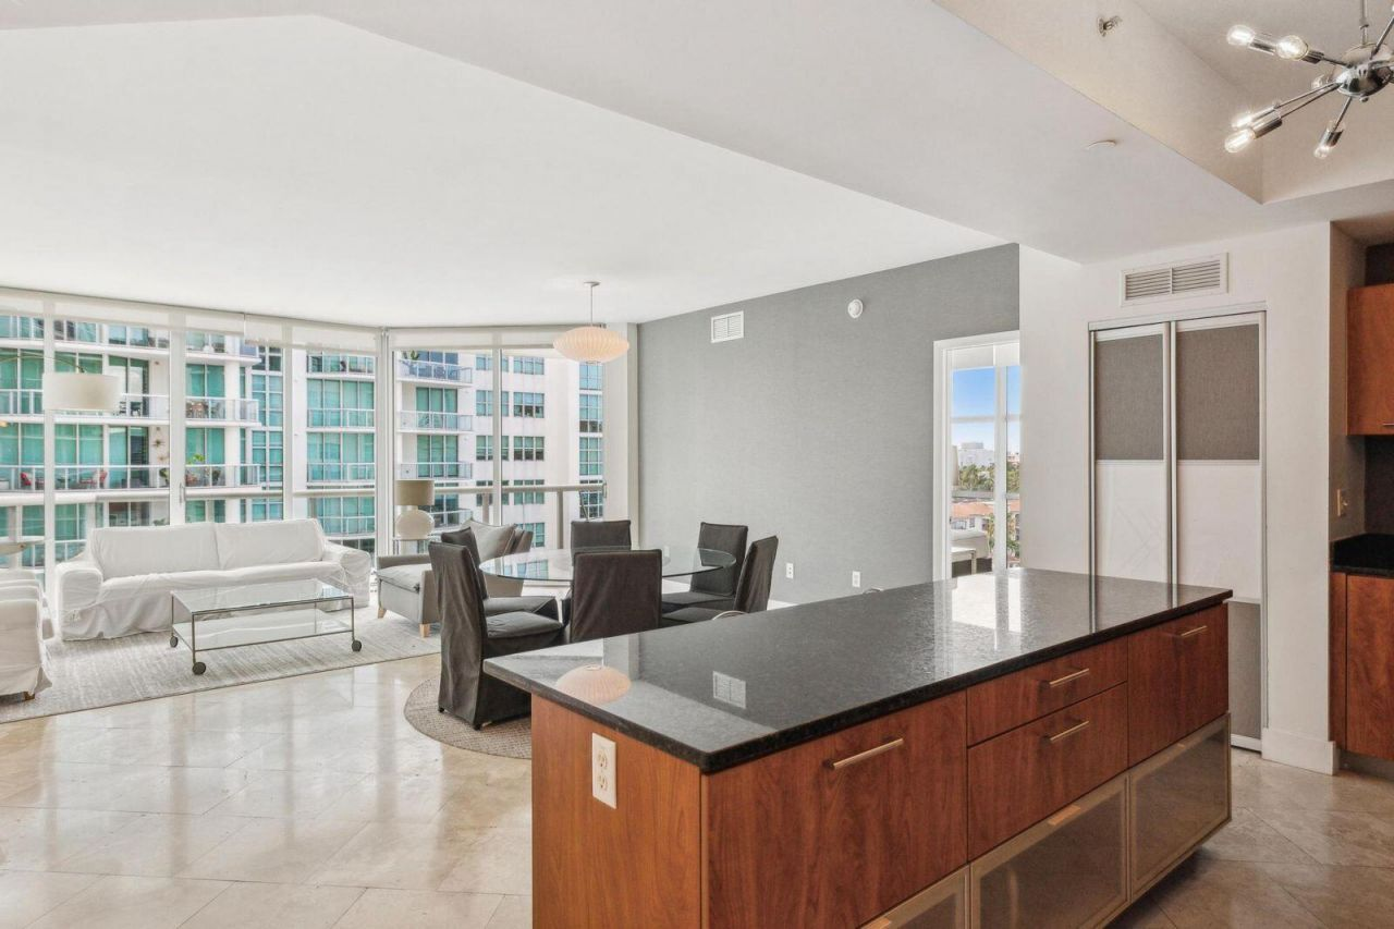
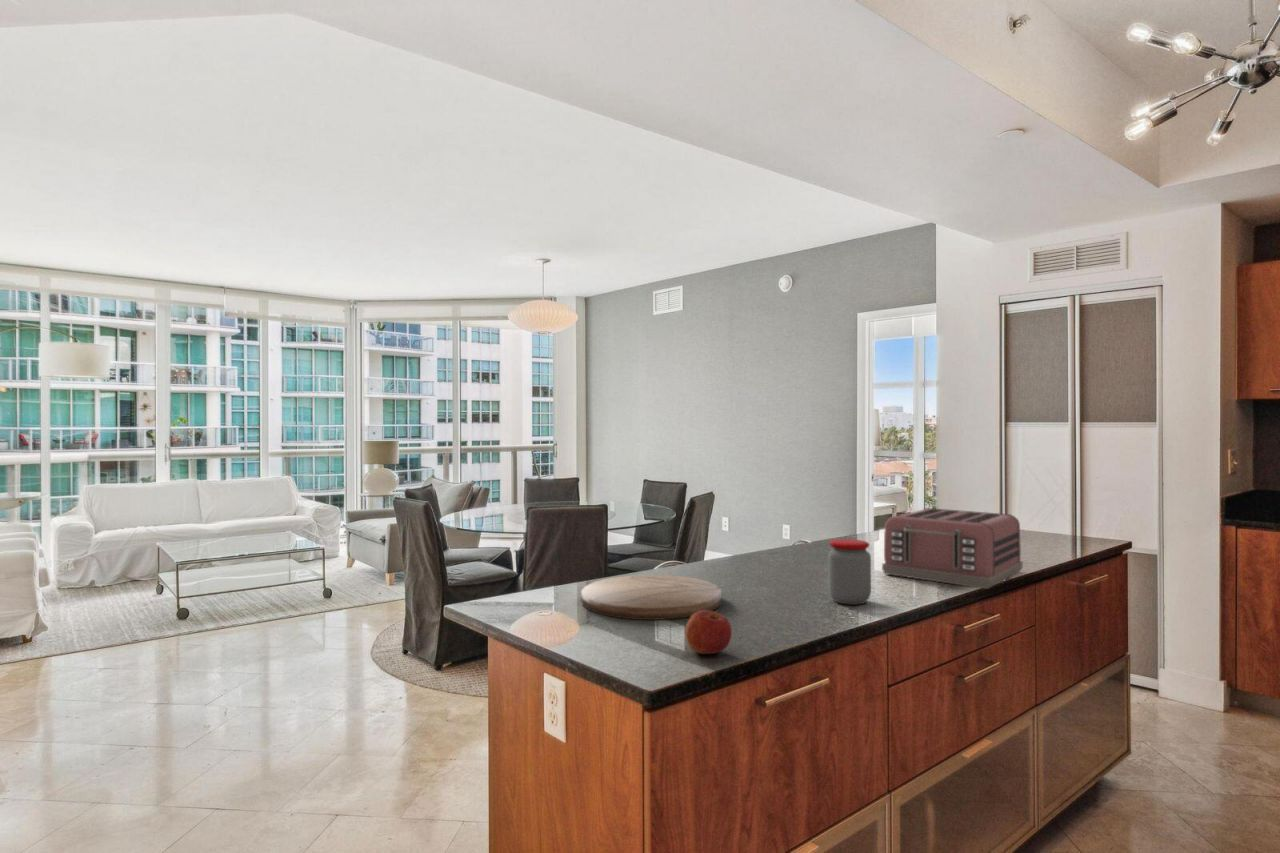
+ toaster [881,507,1024,590]
+ cutting board [580,574,722,621]
+ apple [684,610,733,655]
+ jar [827,538,872,606]
